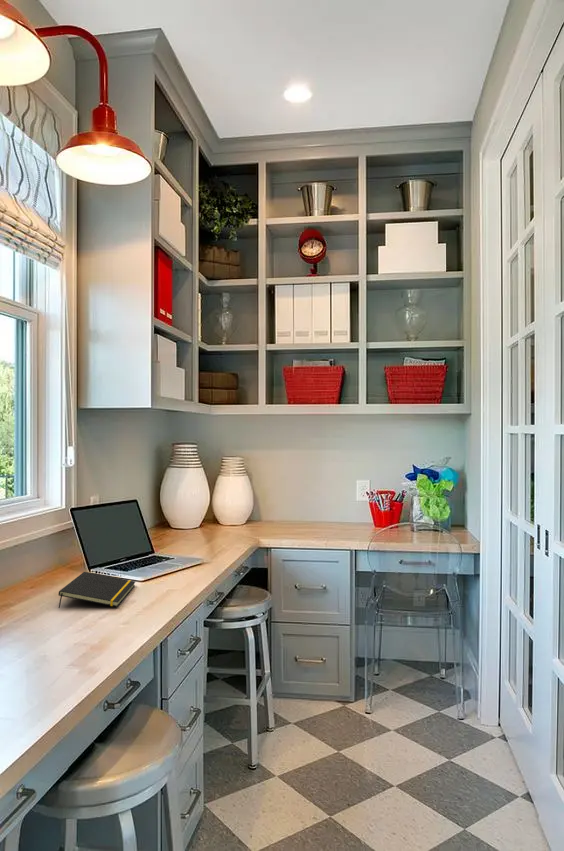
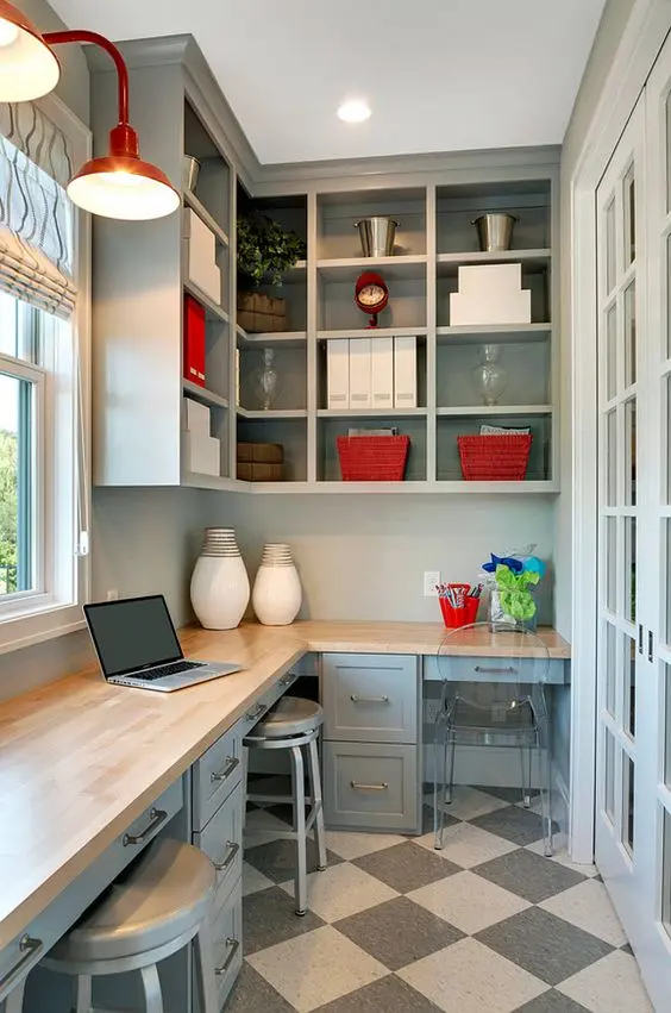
- notepad [57,571,136,609]
